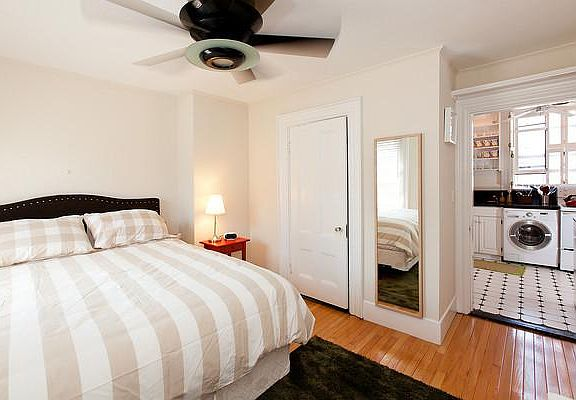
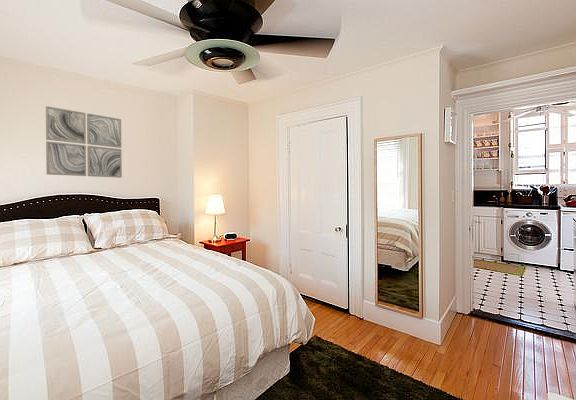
+ wall art [45,105,123,179]
